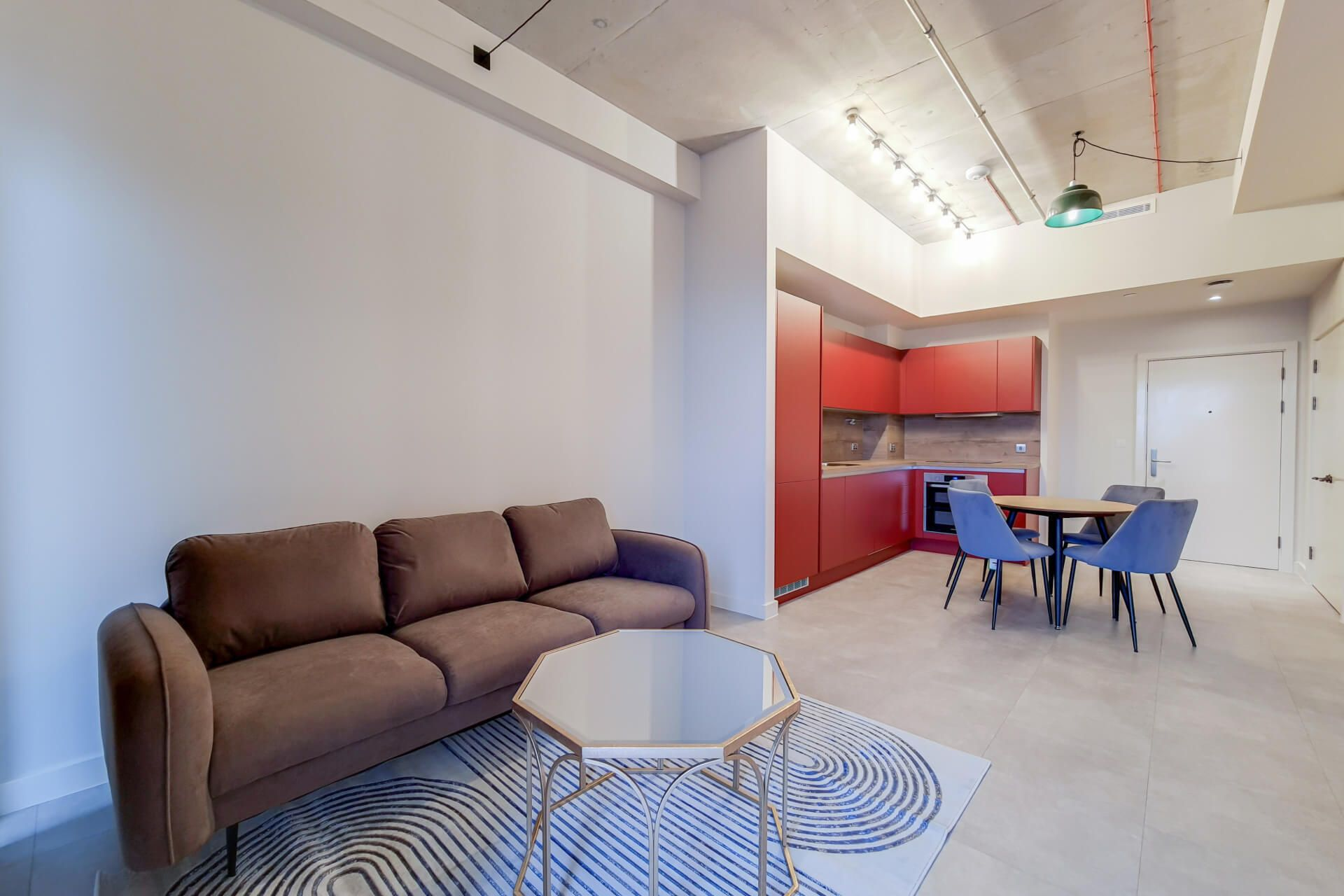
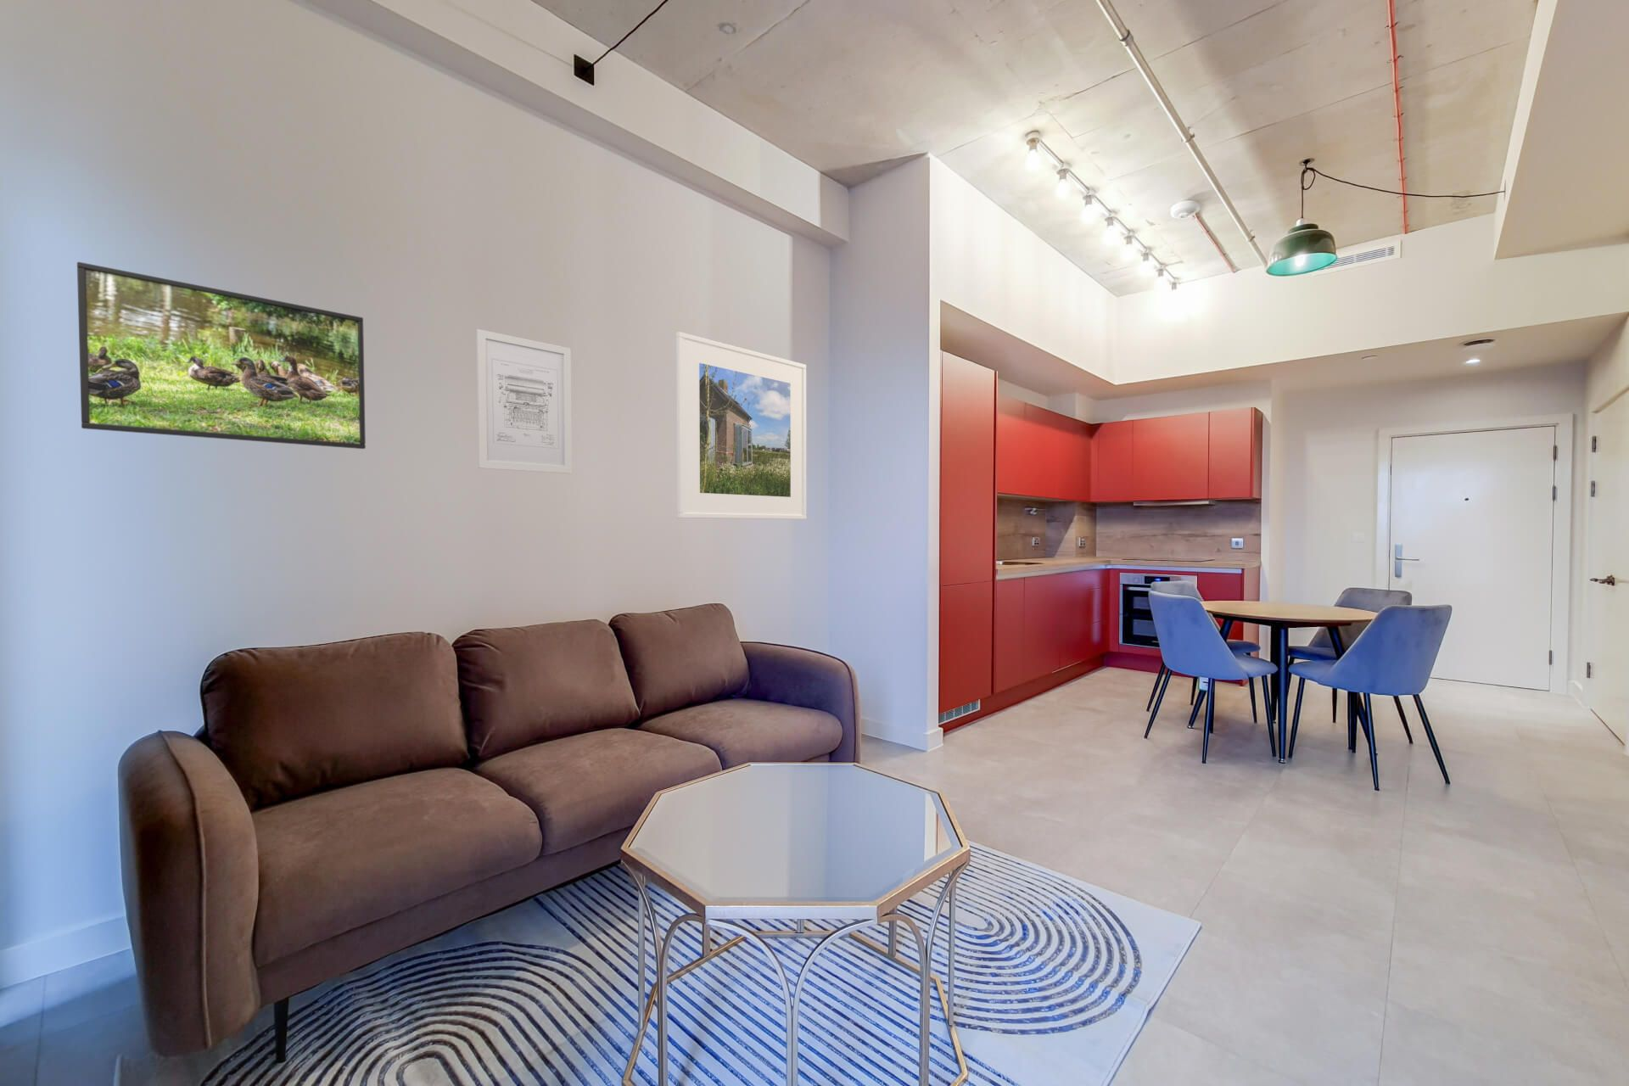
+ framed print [675,331,807,520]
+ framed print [76,262,366,450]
+ wall art [476,328,572,474]
